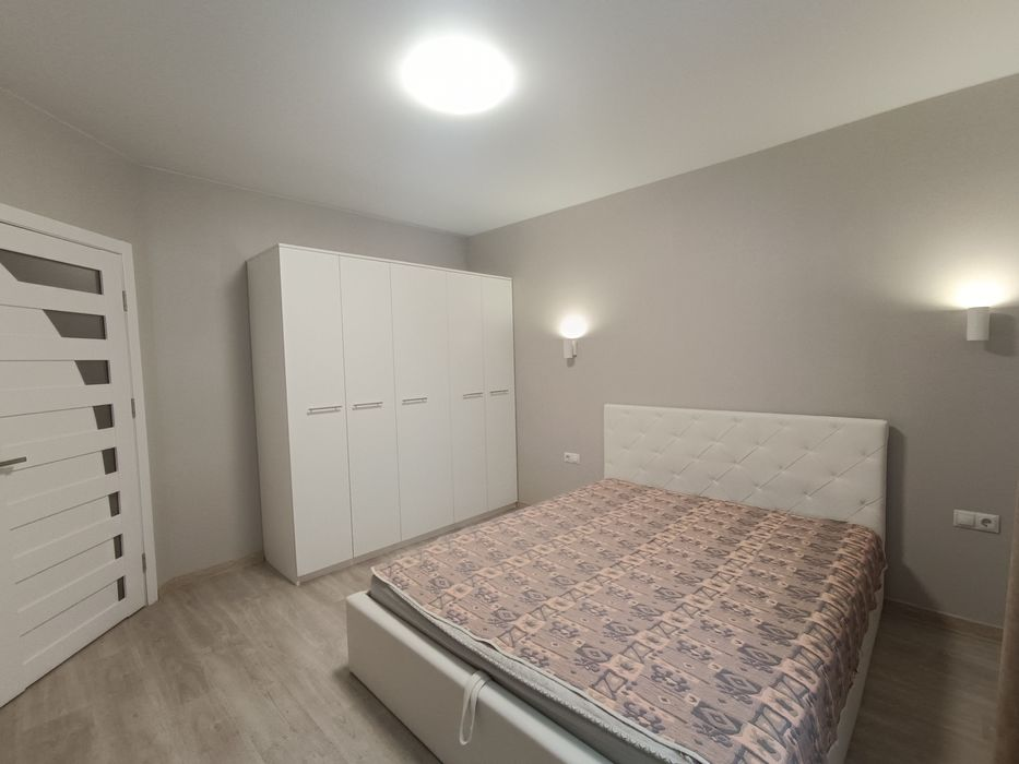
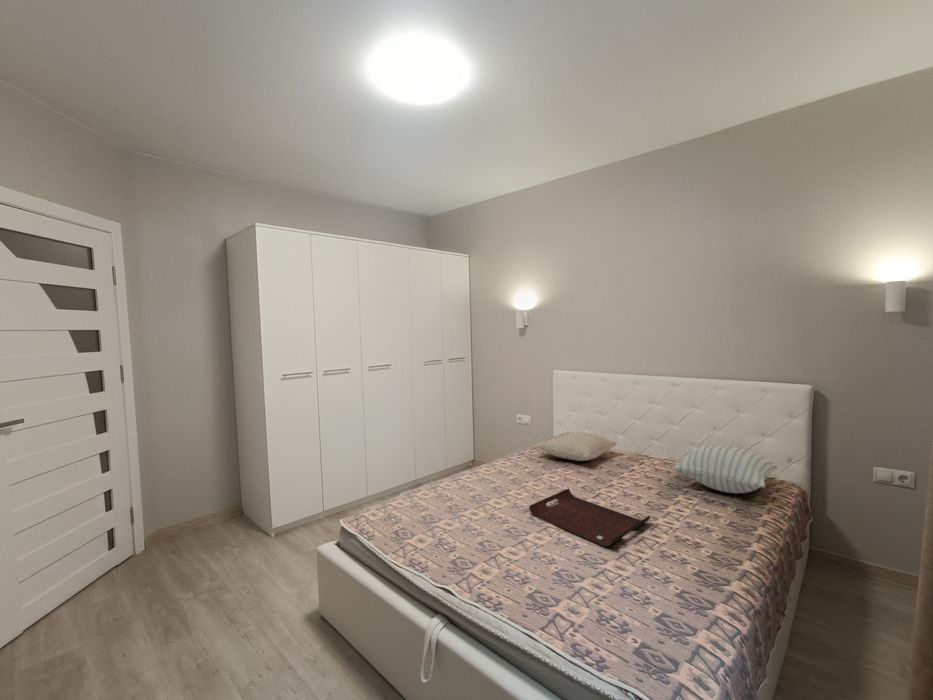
+ pillow [673,444,778,494]
+ serving tray [528,487,651,548]
+ pillow [533,431,618,462]
